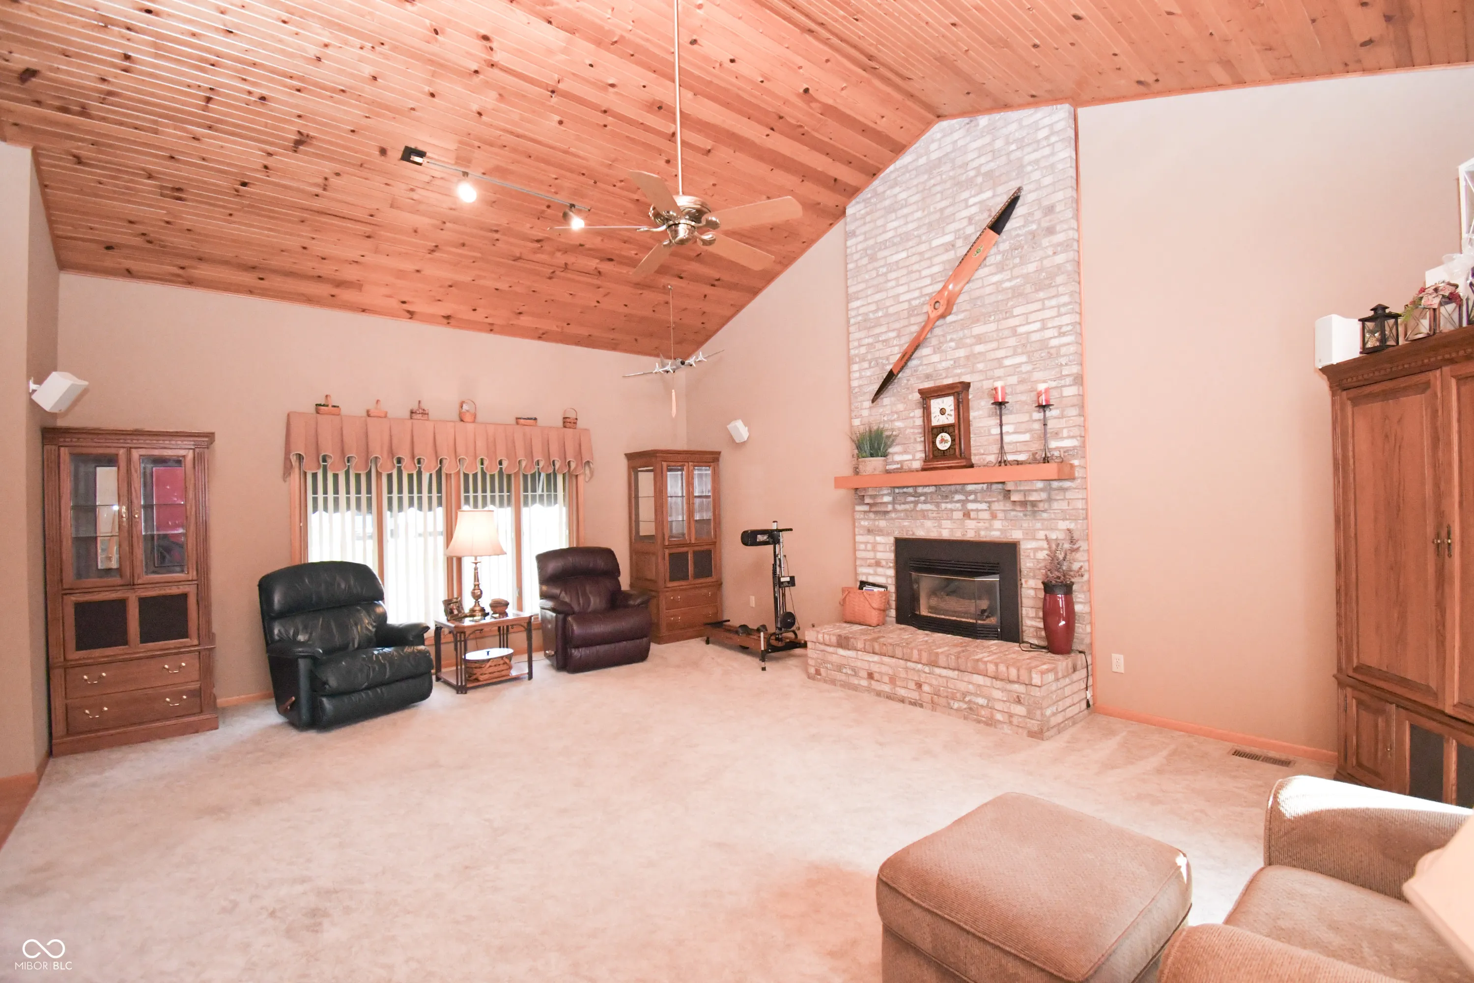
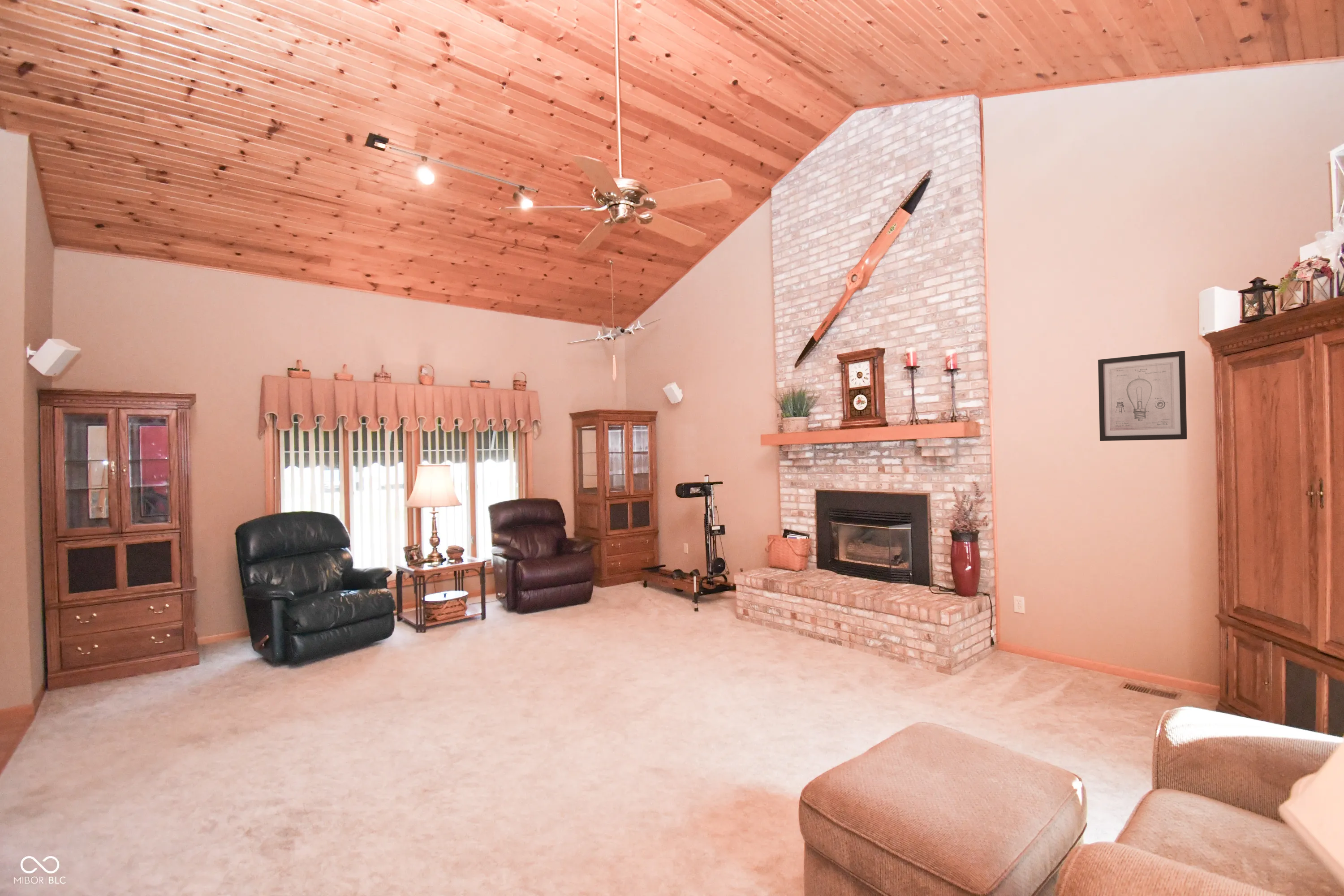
+ wall art [1098,350,1188,441]
